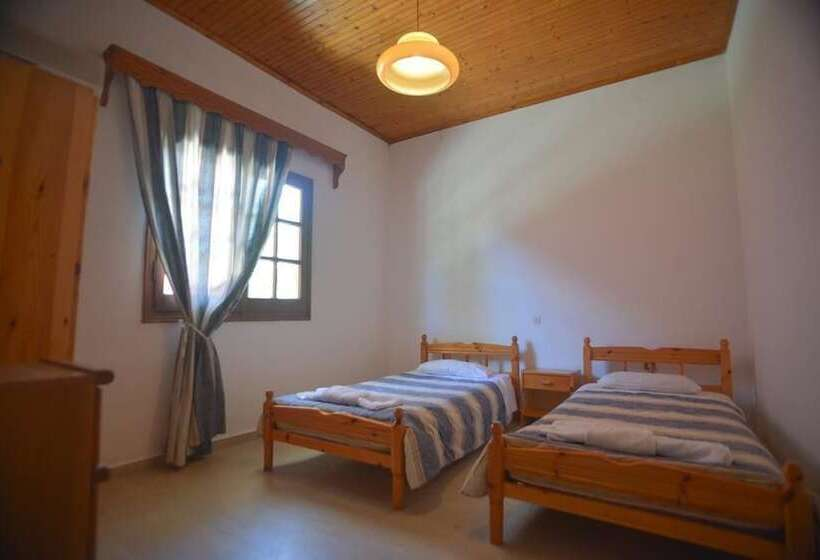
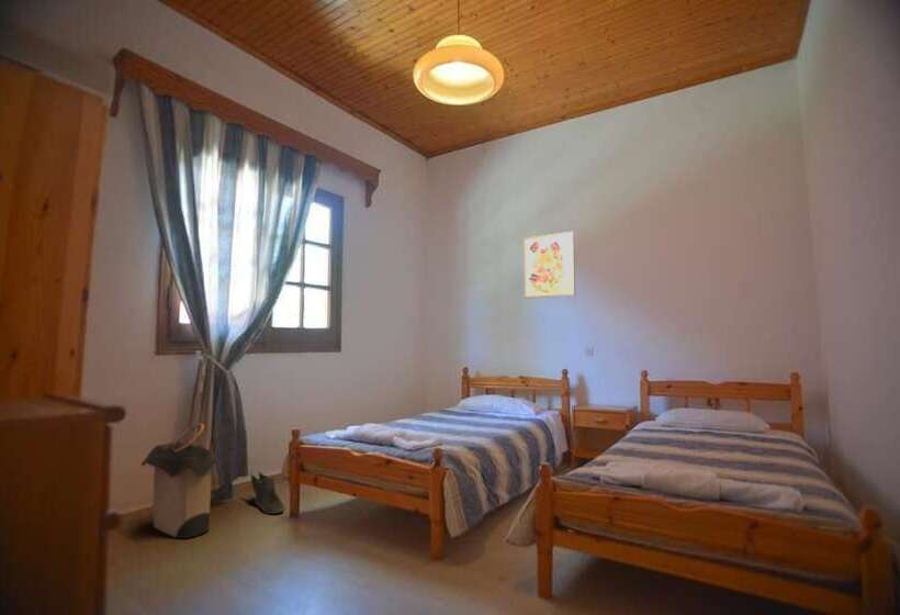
+ sneaker [250,470,285,515]
+ laundry hamper [140,423,221,539]
+ wall art [522,231,576,300]
